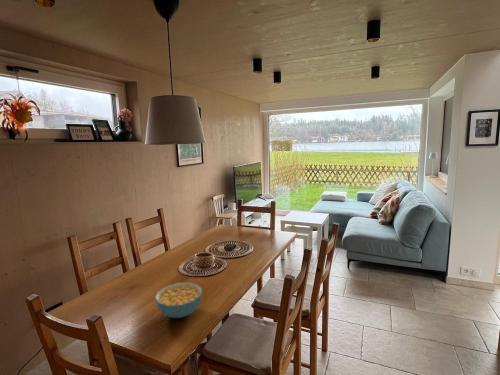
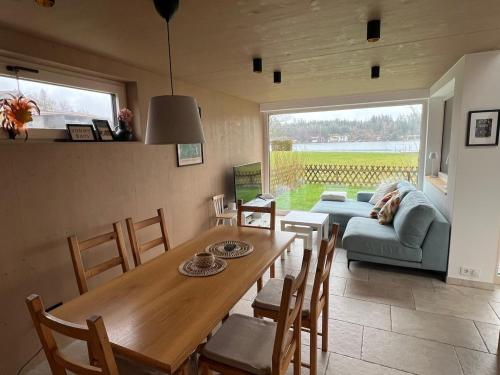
- cereal bowl [154,281,203,319]
